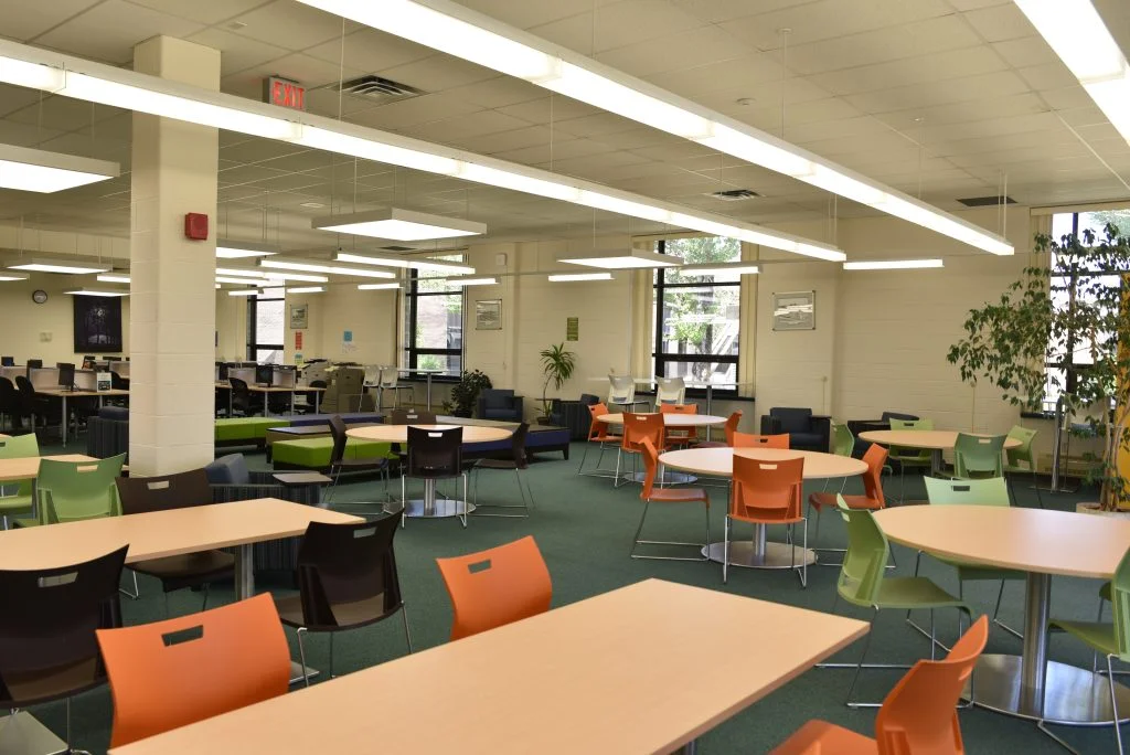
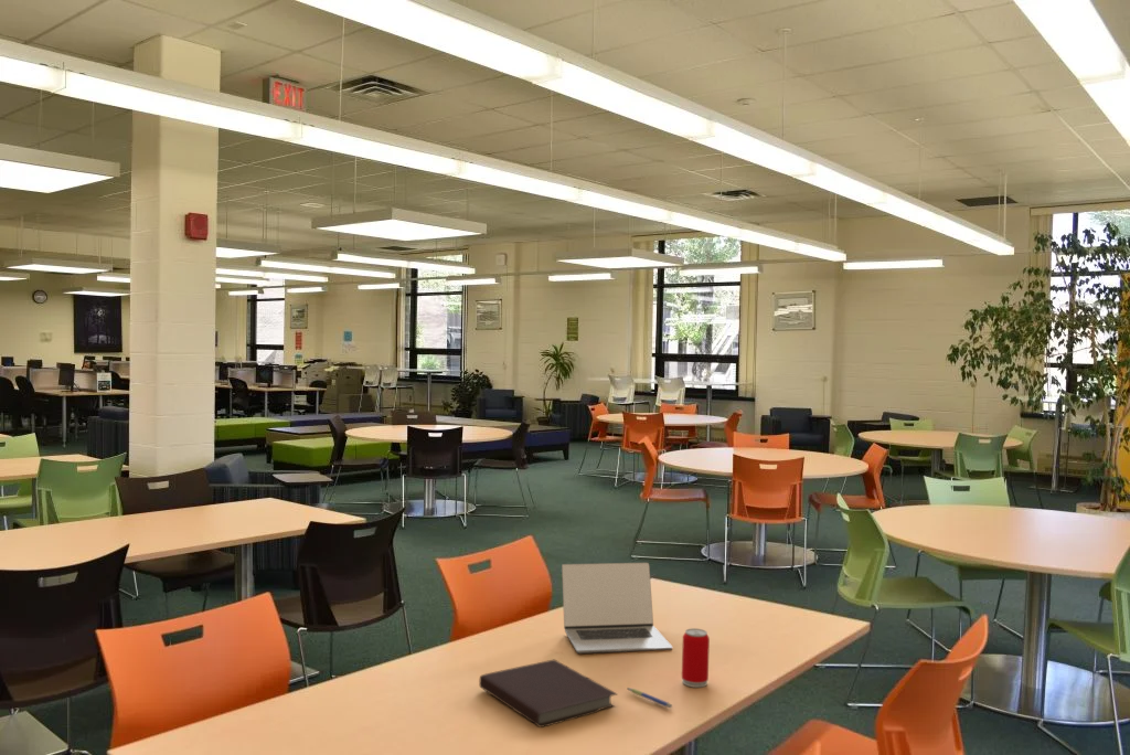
+ laptop [561,562,673,655]
+ beverage can [681,627,711,689]
+ pen [626,687,673,709]
+ notebook [478,659,619,729]
